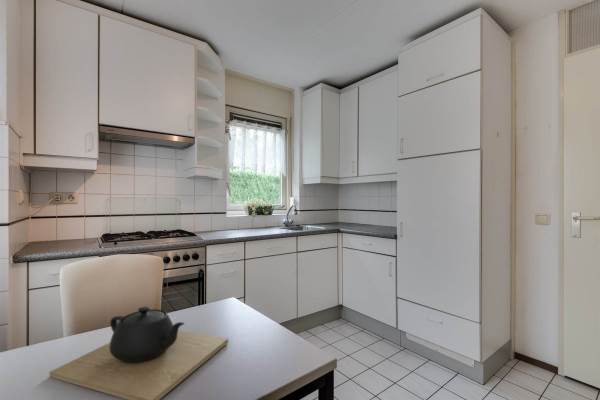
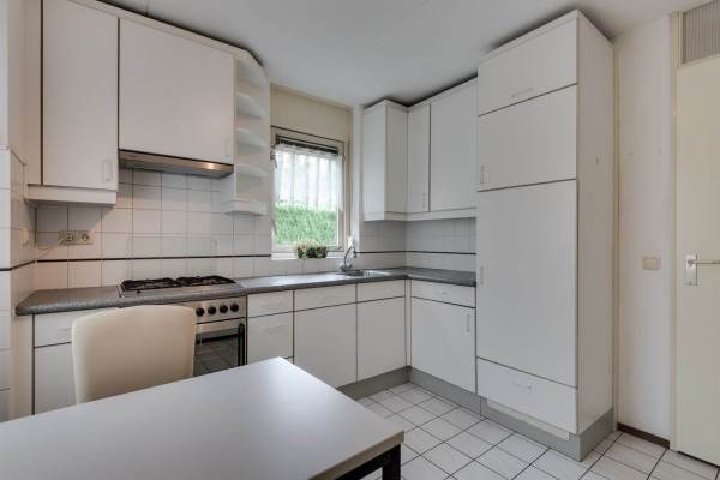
- teapot [49,305,229,400]
